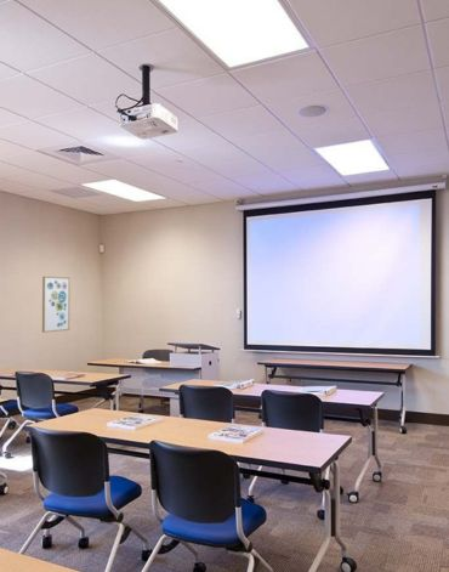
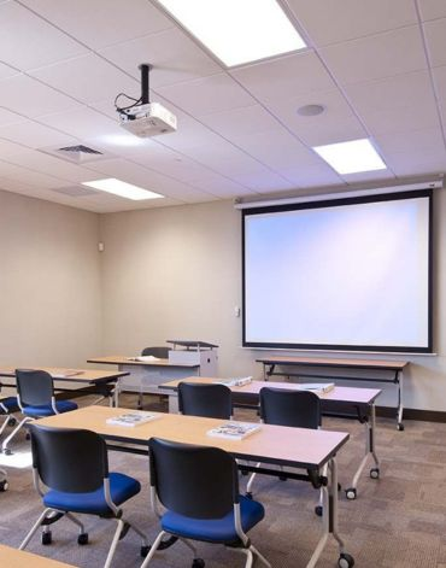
- wall art [41,276,72,334]
